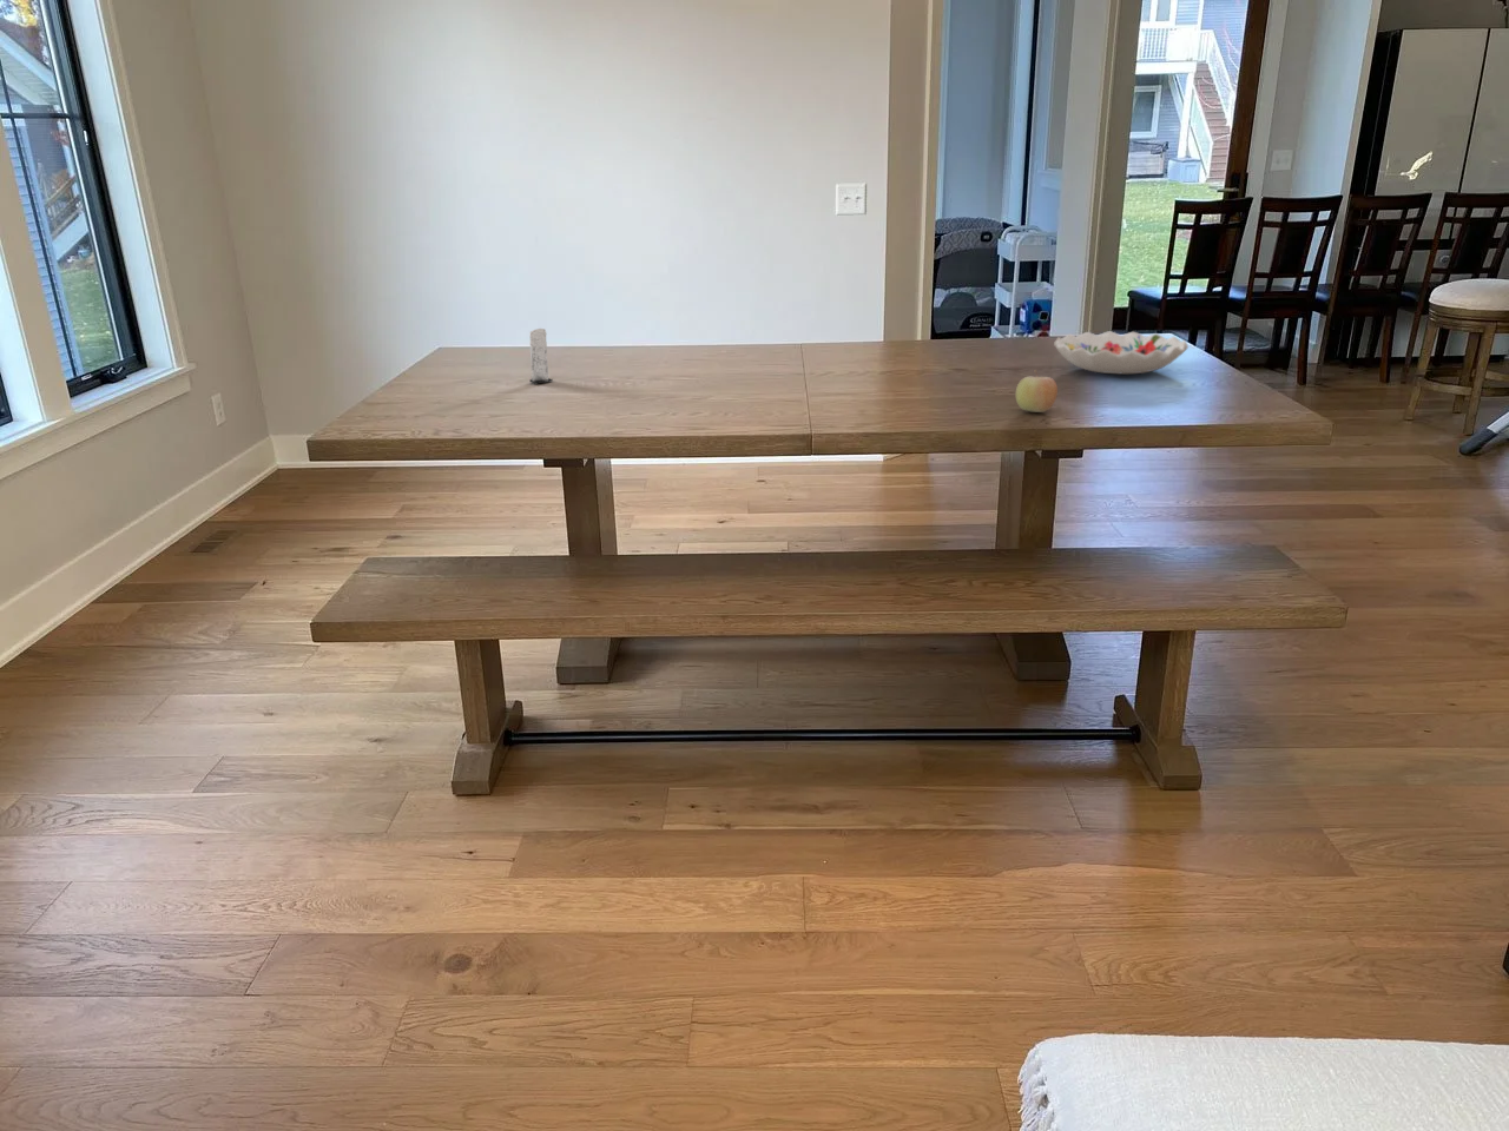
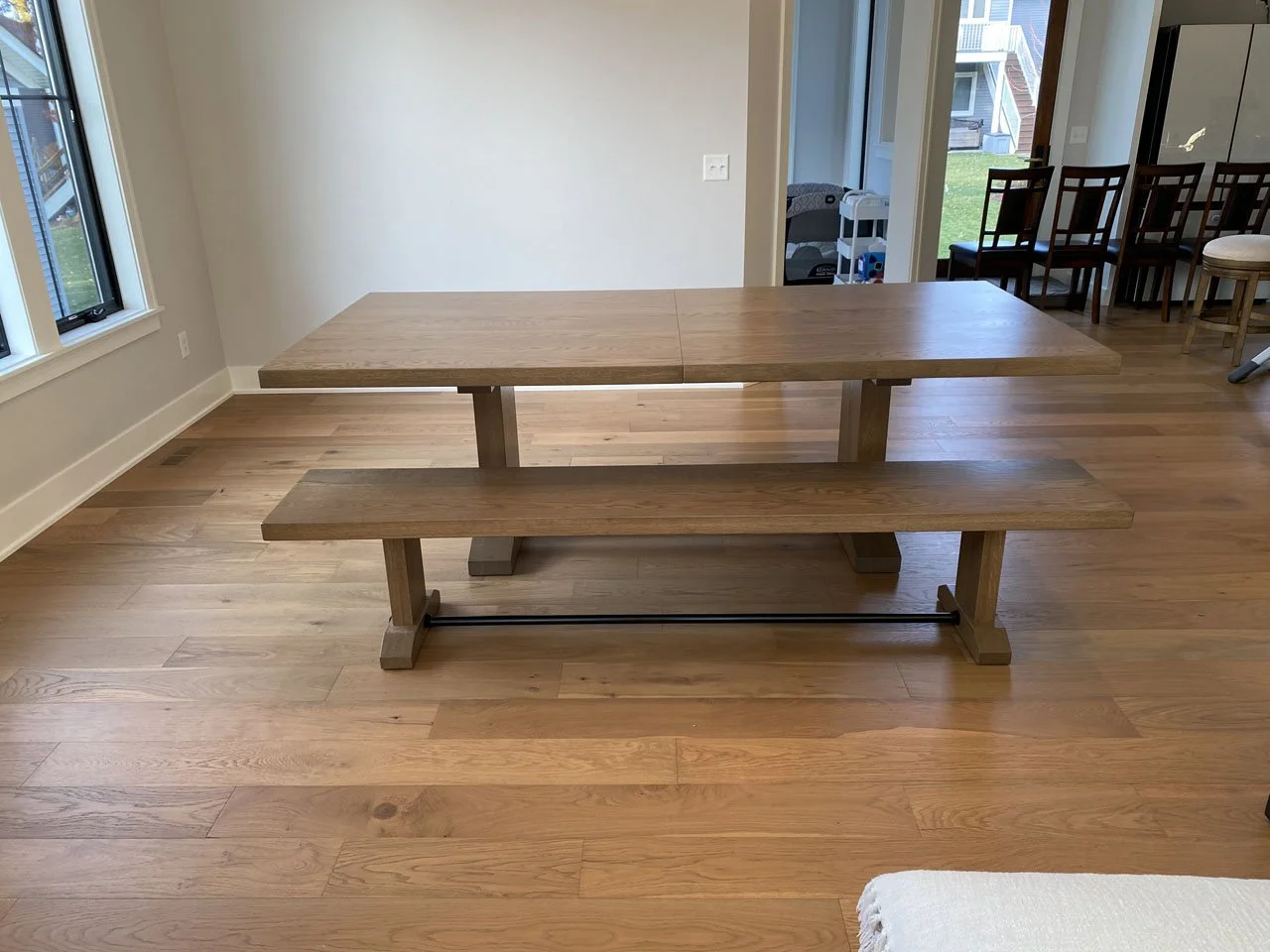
- decorative bowl [1053,330,1189,374]
- fruit [1015,368,1059,413]
- candle [529,328,554,384]
